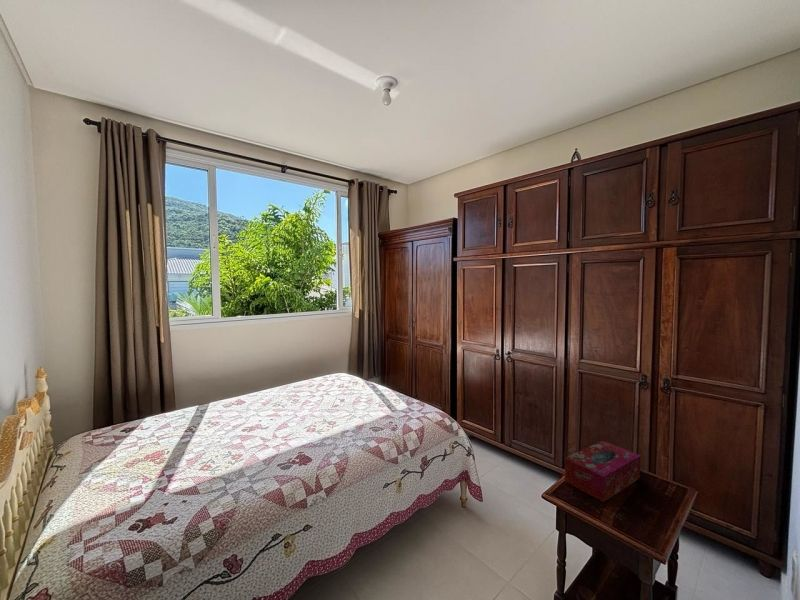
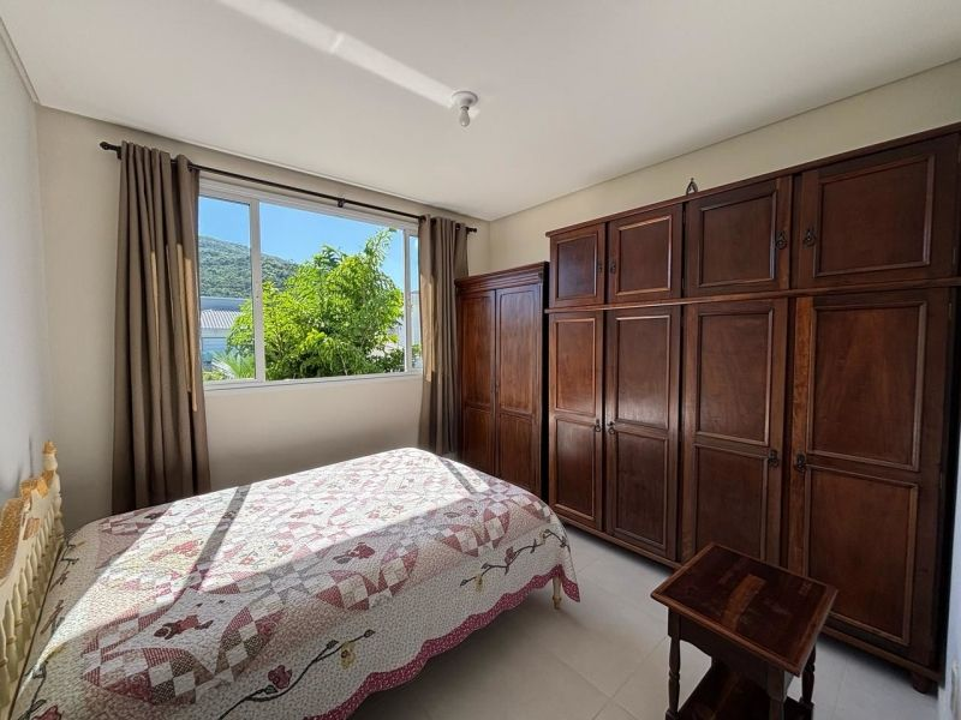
- tissue box [564,440,642,503]
